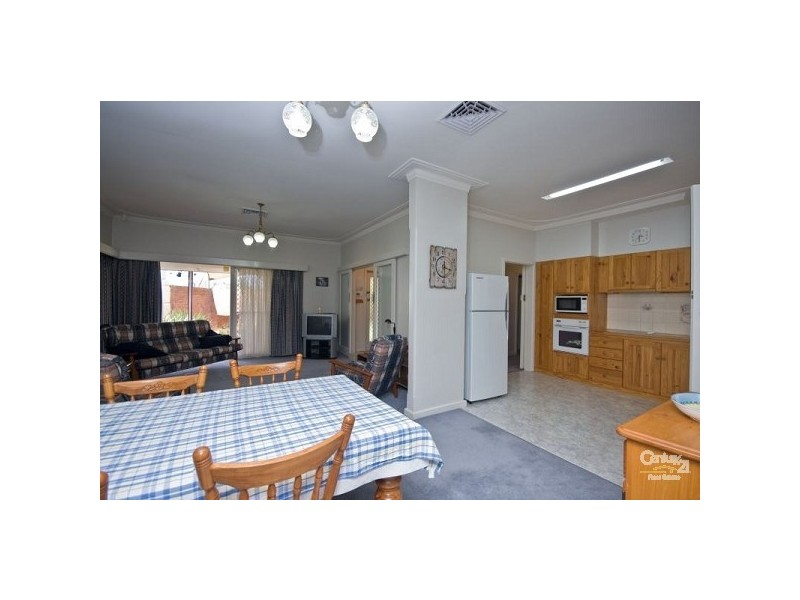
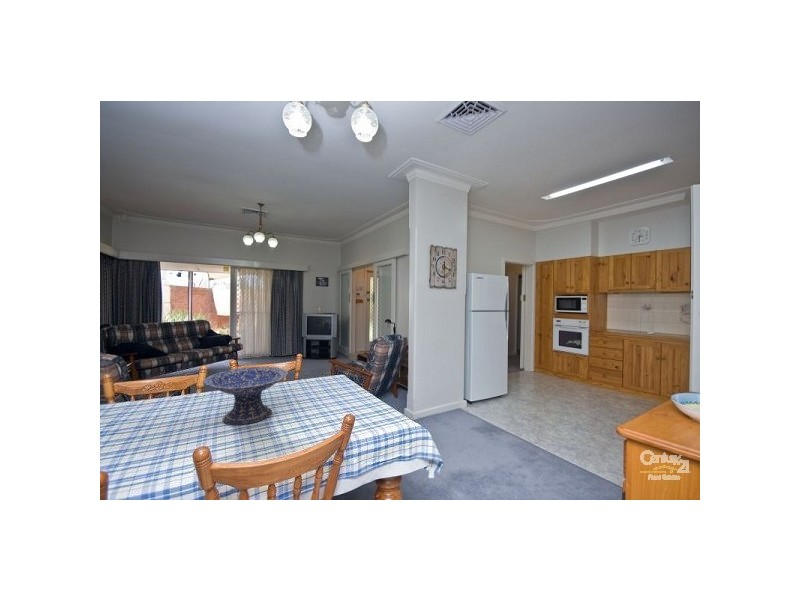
+ decorative bowl [202,366,289,426]
